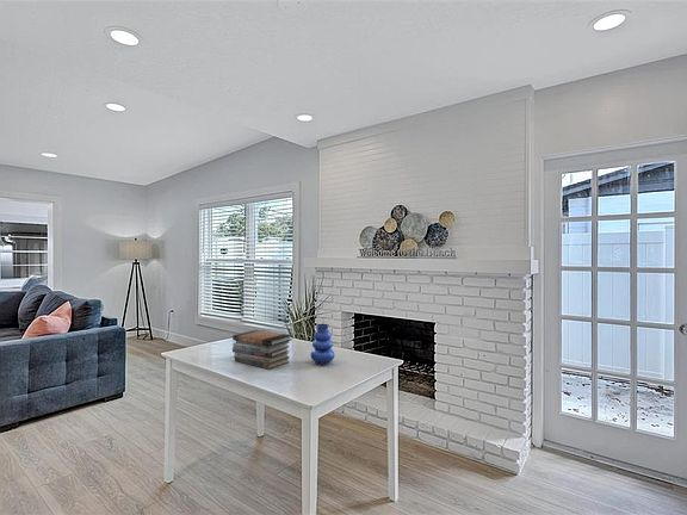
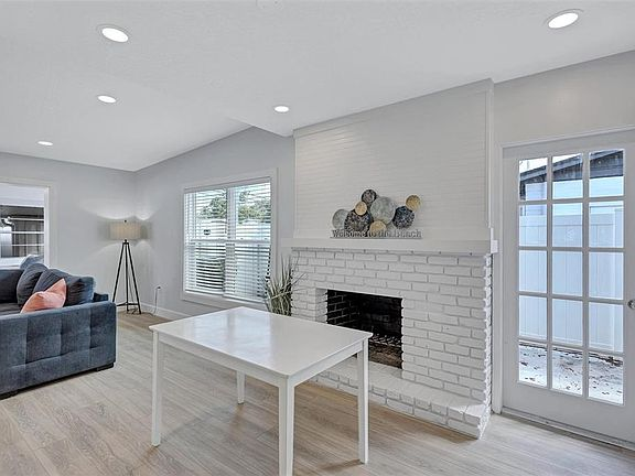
- vase [309,323,336,366]
- book stack [231,329,293,370]
